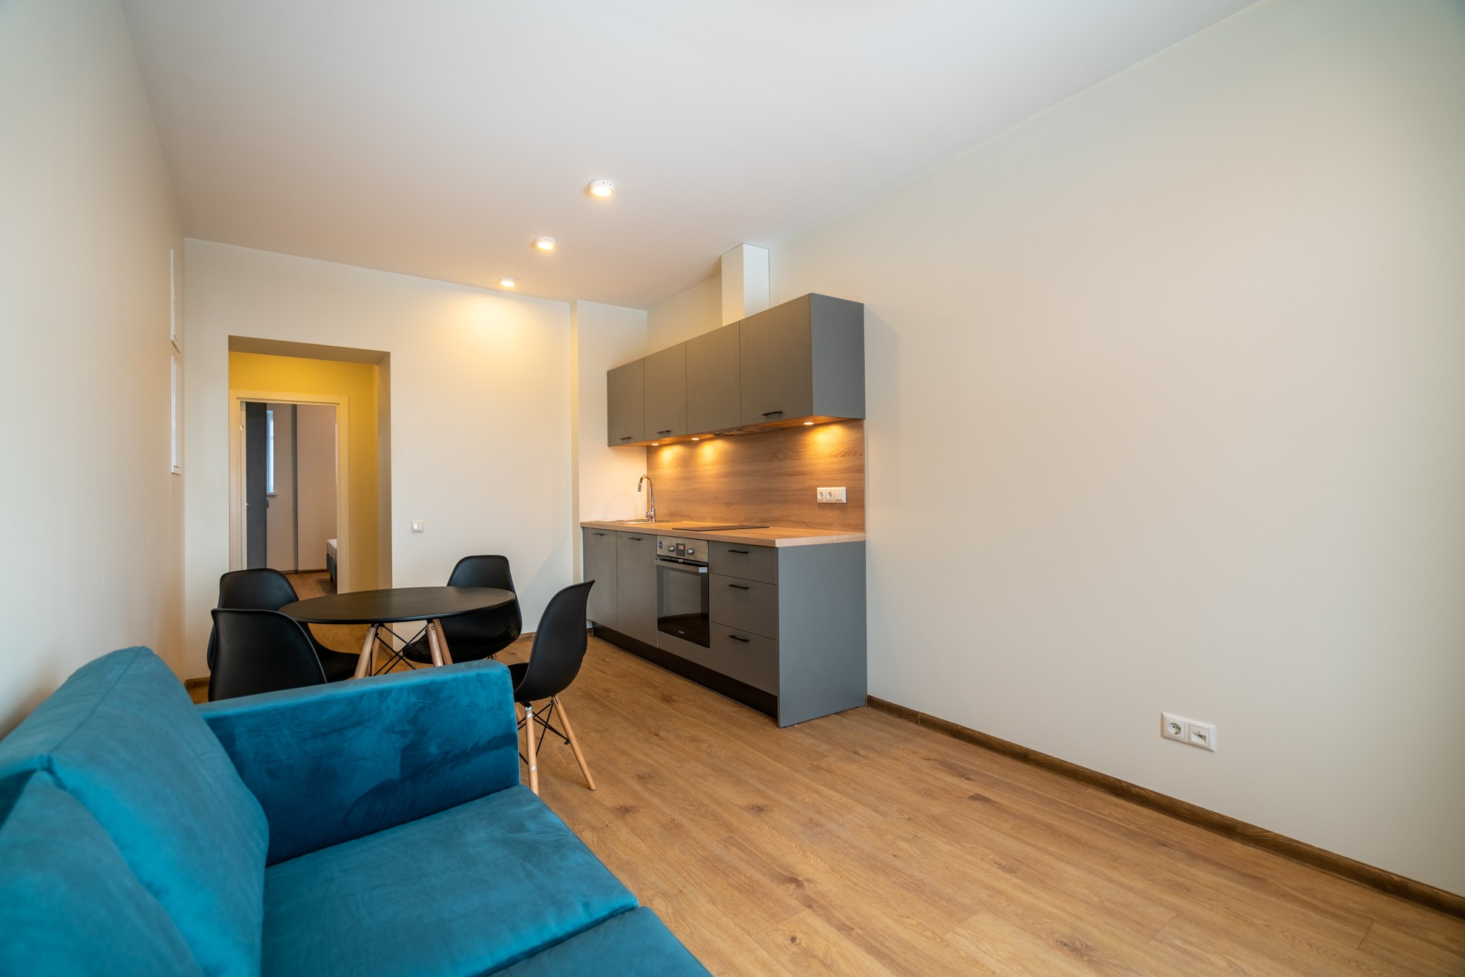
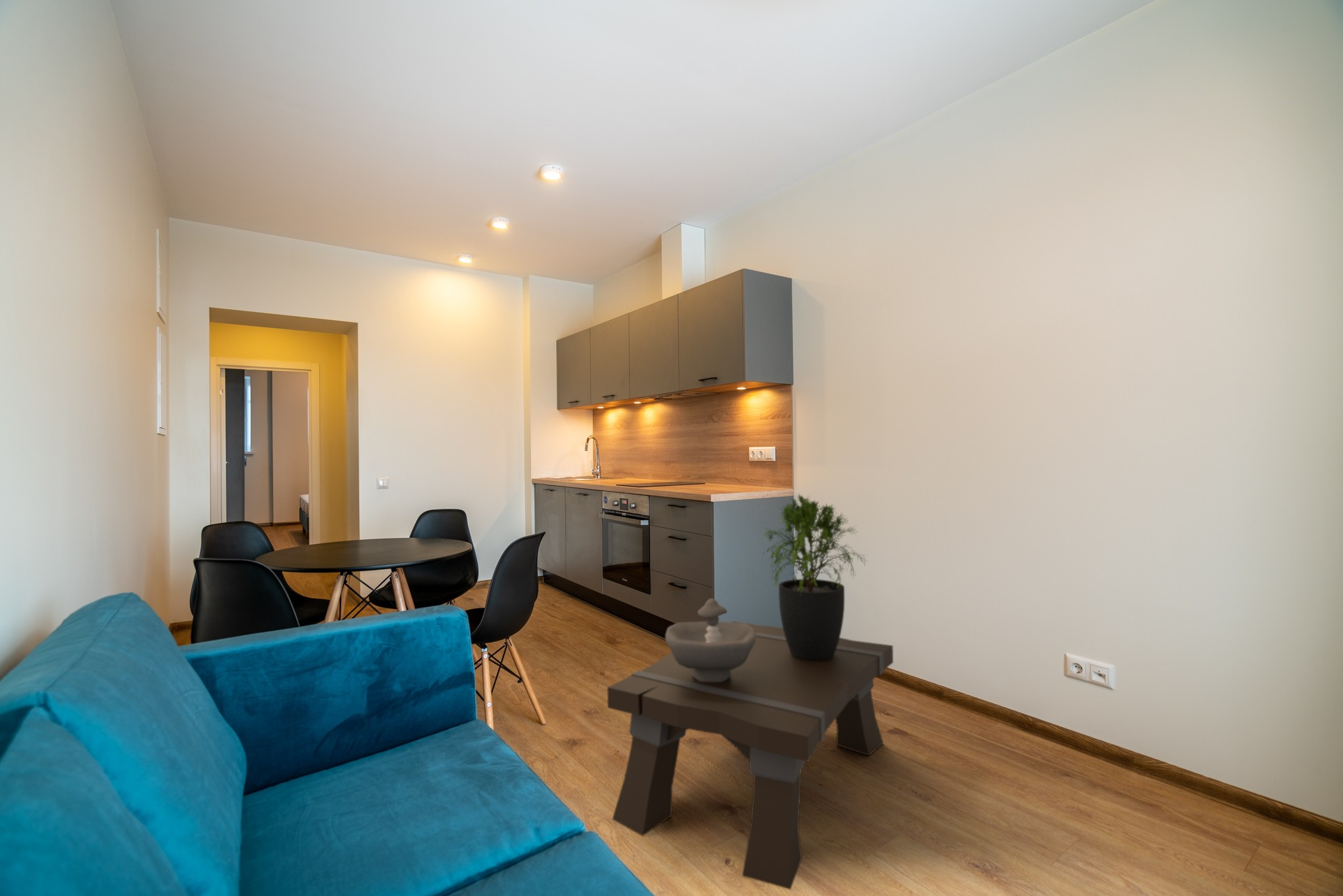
+ potted plant [761,492,869,661]
+ coffee table [606,620,894,891]
+ decorative bowl [665,598,756,682]
